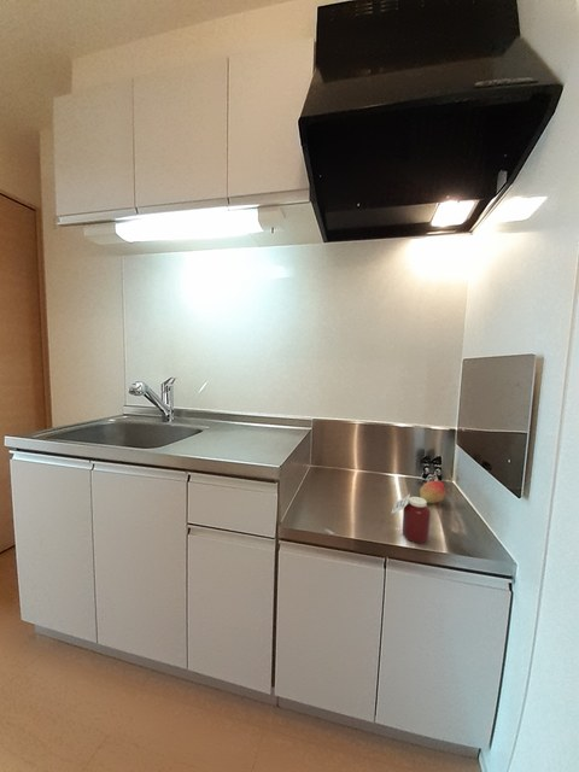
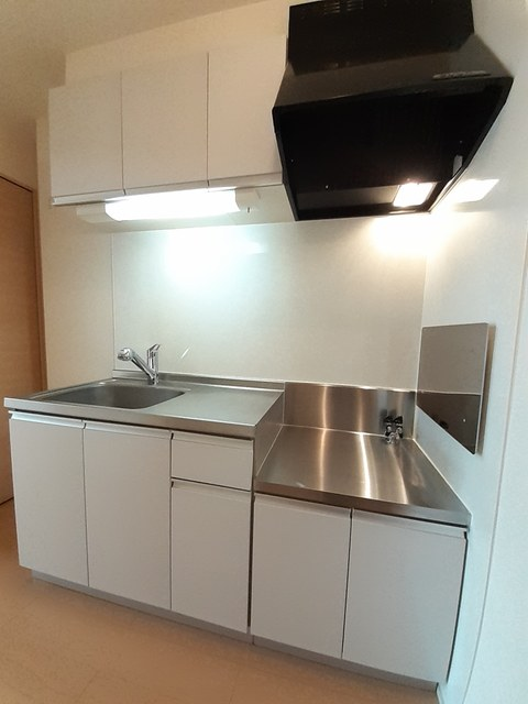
- jar [390,492,432,544]
- fruit [419,480,446,504]
